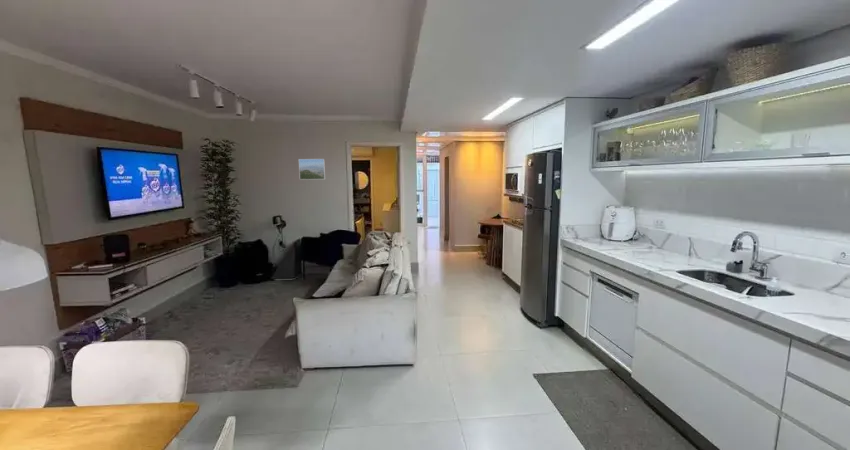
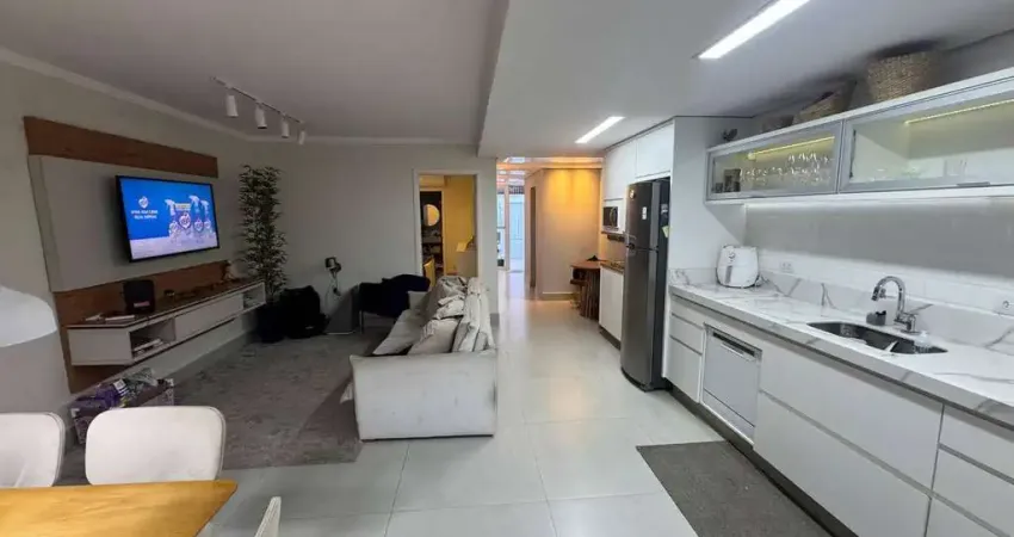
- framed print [298,158,326,181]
